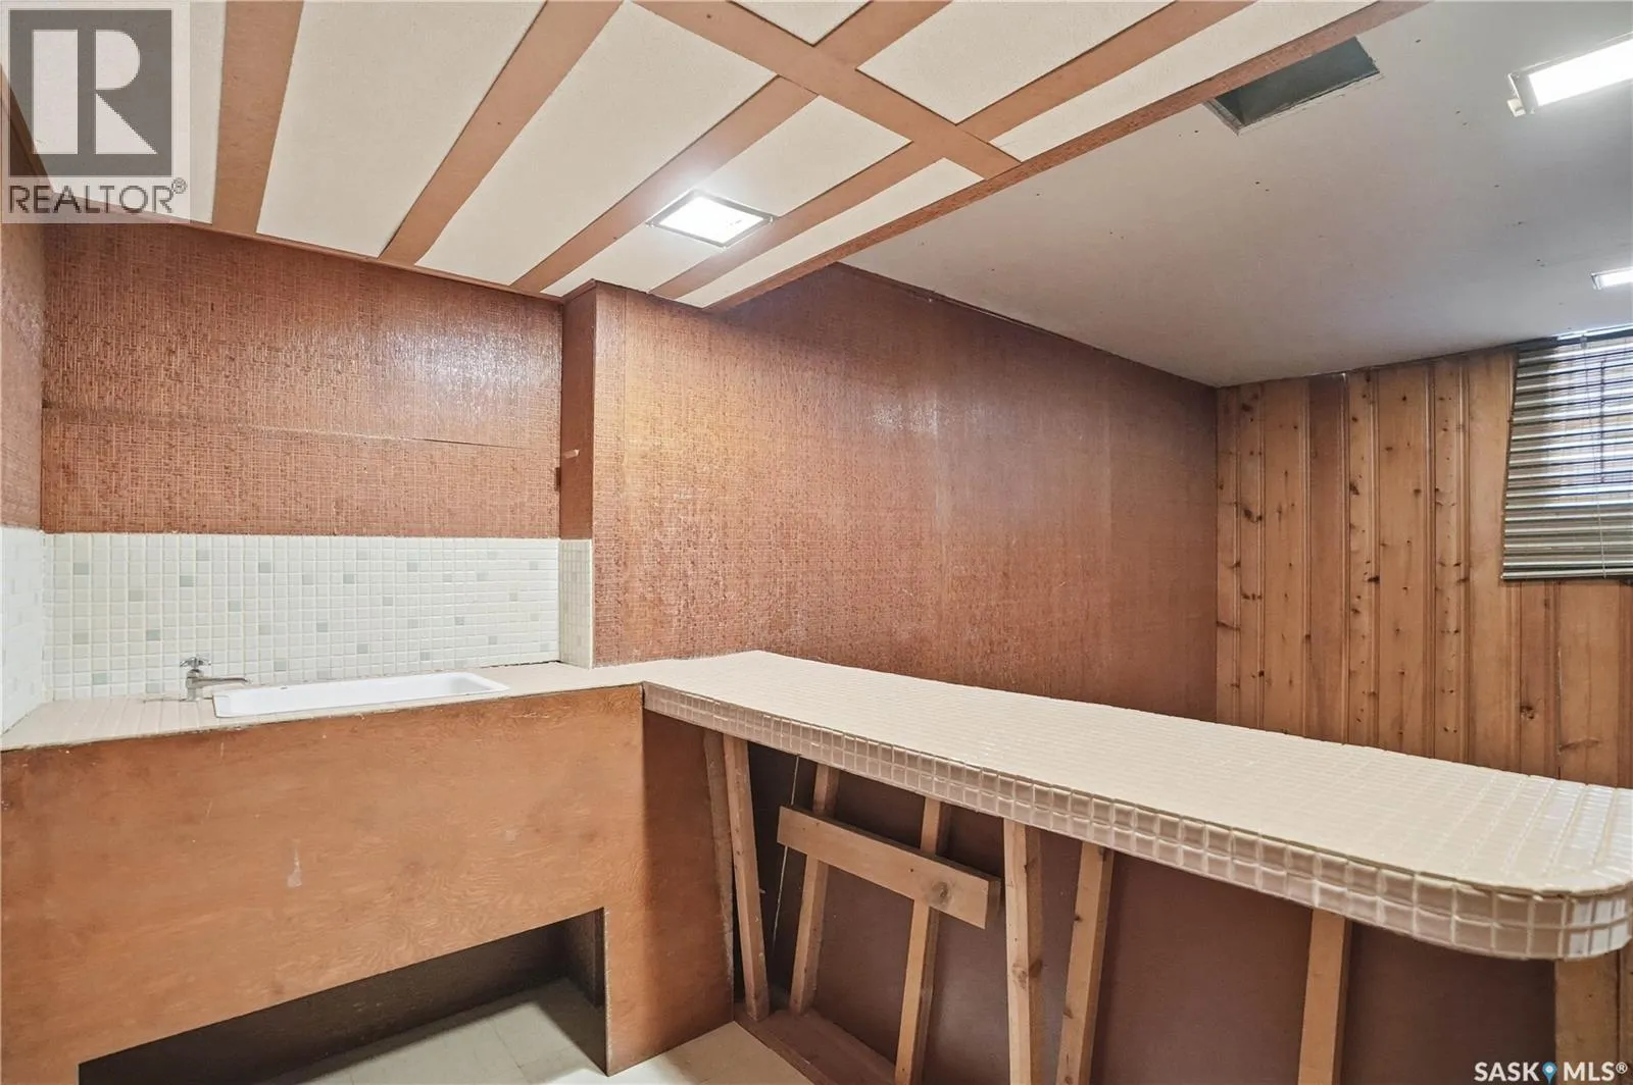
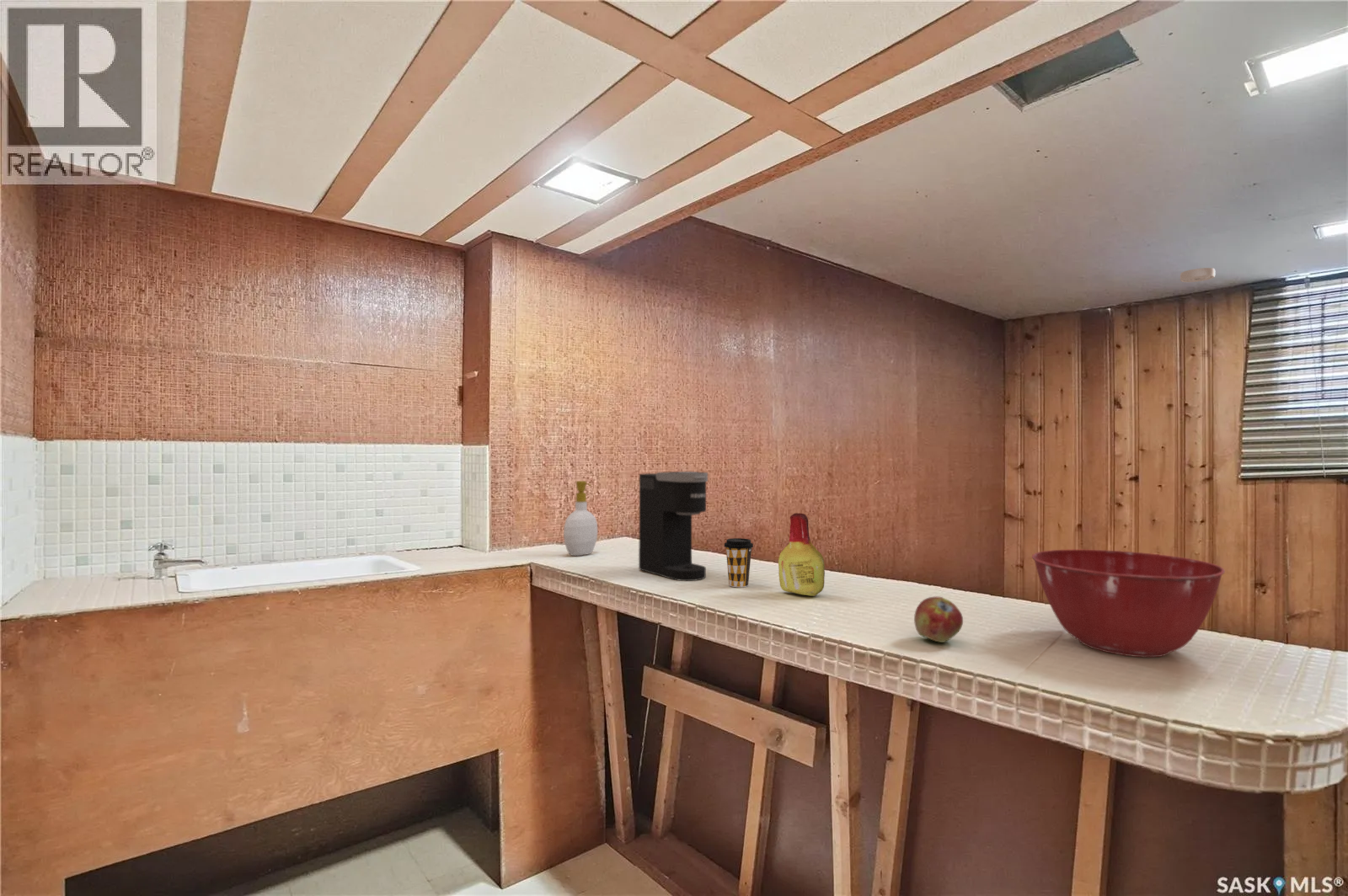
+ soap bottle [563,480,598,557]
+ coffee maker [638,471,709,582]
+ mixing bowl [1031,548,1226,658]
+ bottle [778,512,826,597]
+ smoke detector [1180,267,1217,283]
+ coffee cup [723,537,754,588]
+ fruit [913,595,964,643]
